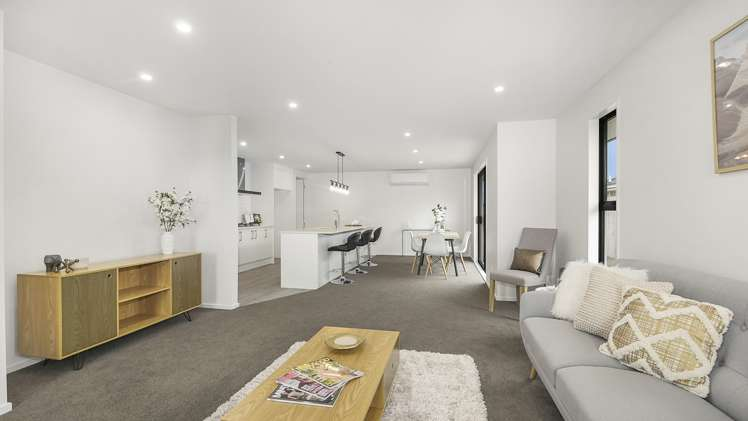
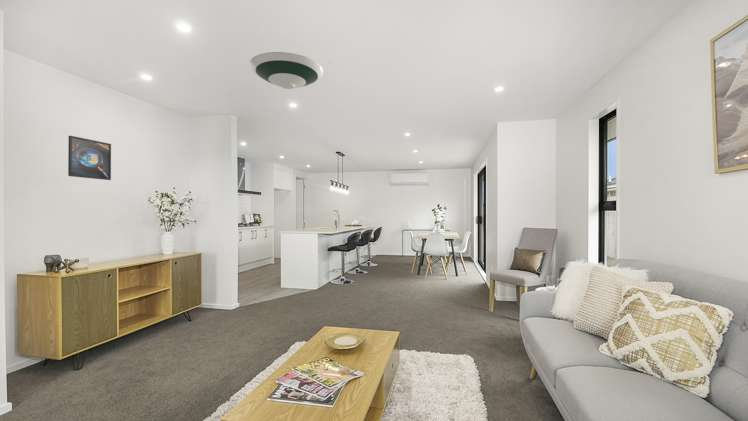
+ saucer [249,51,324,90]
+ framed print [67,135,112,181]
